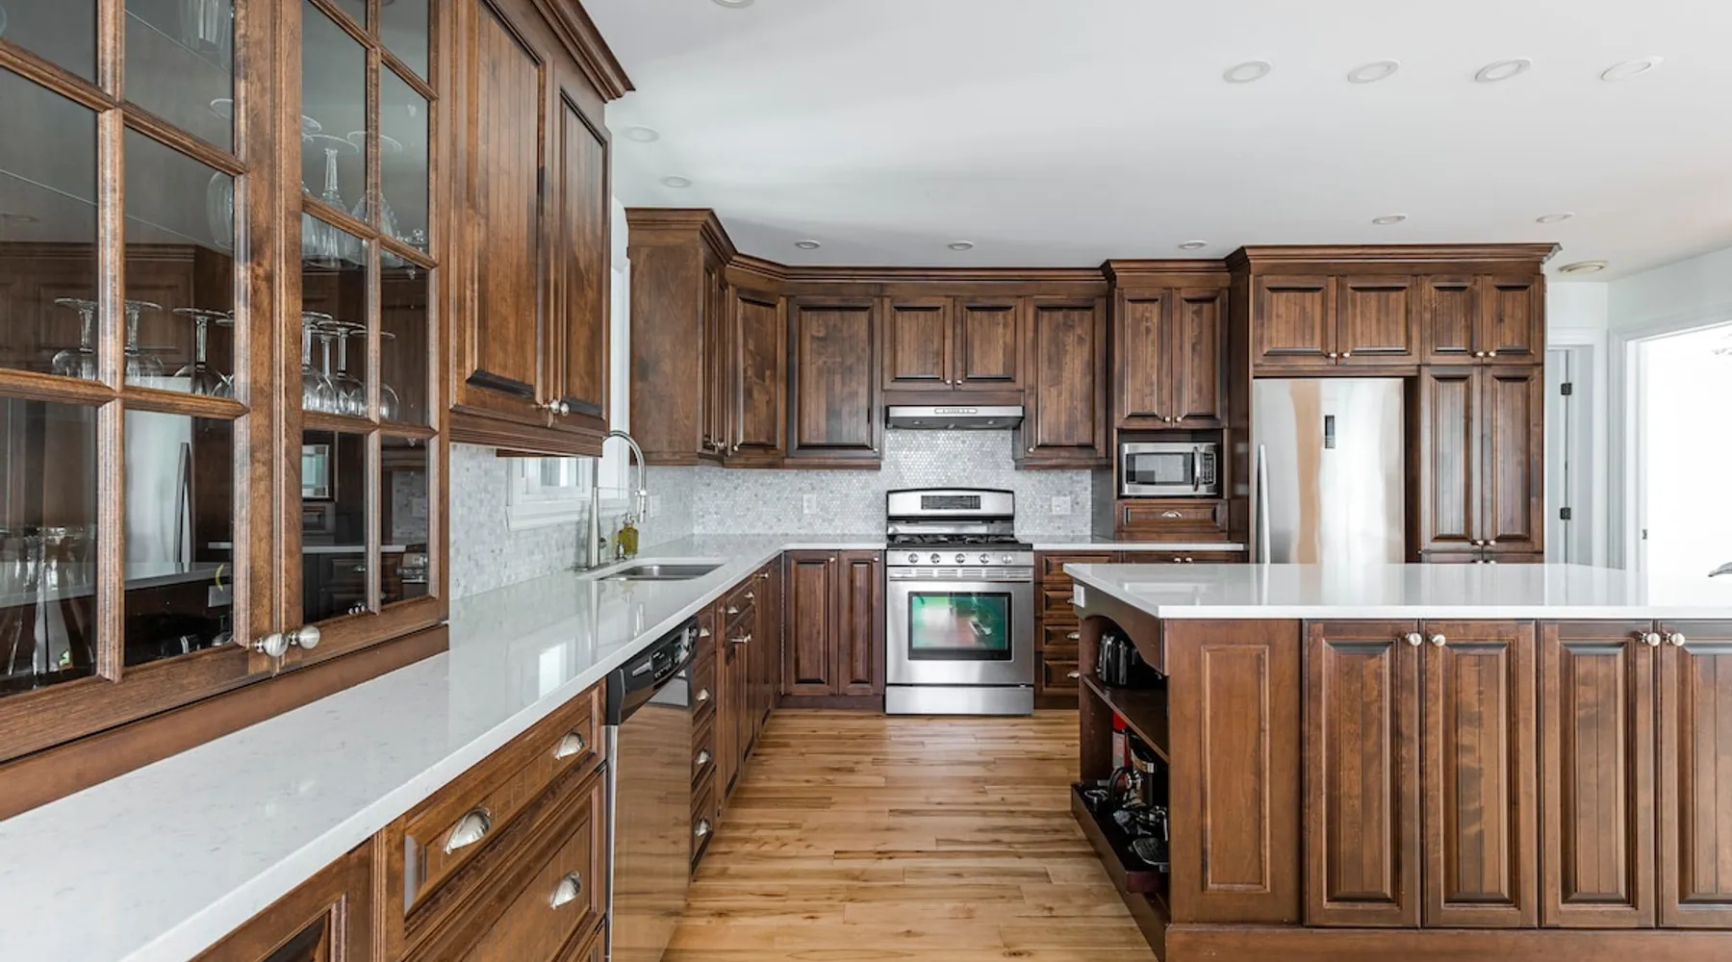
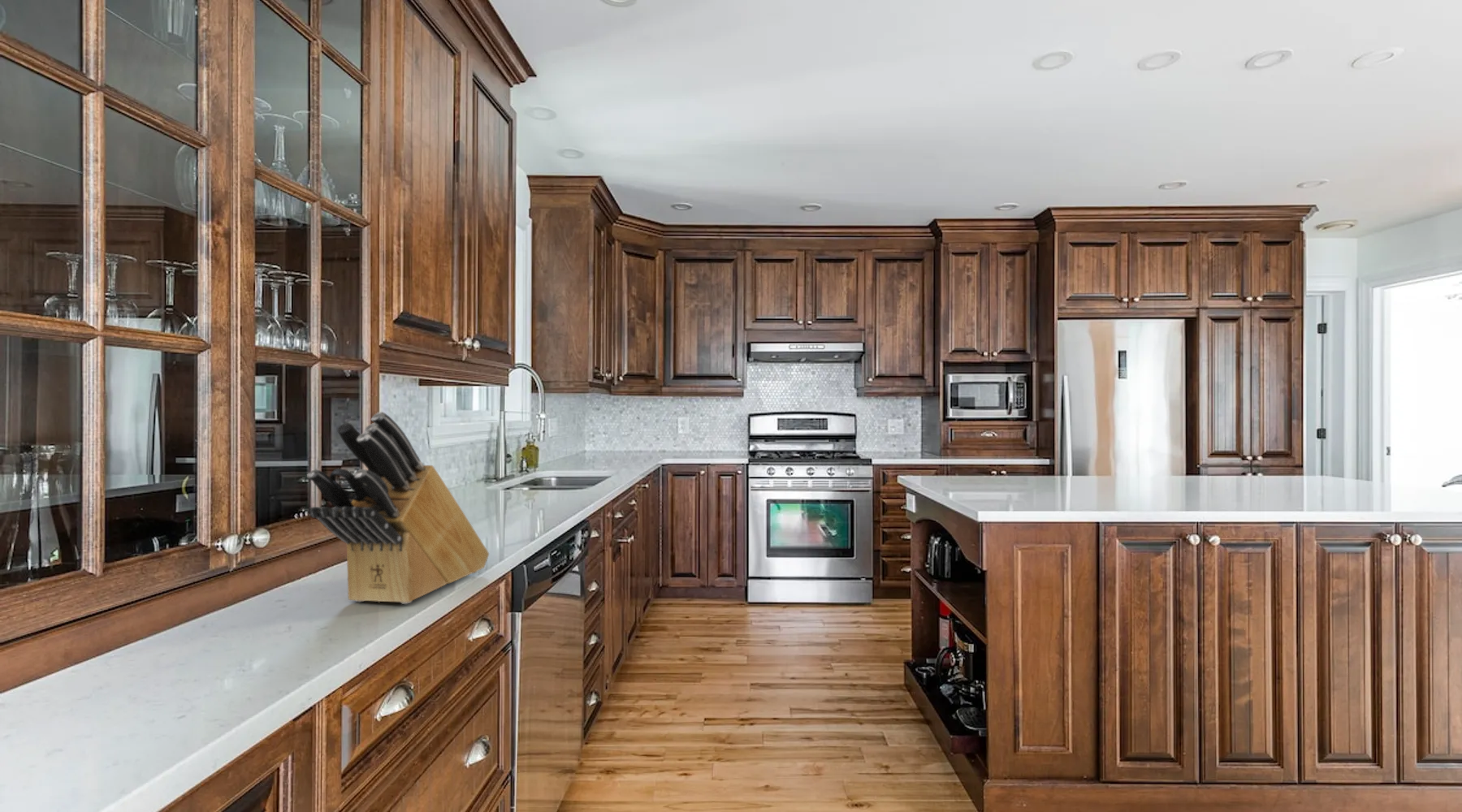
+ knife block [306,411,490,605]
